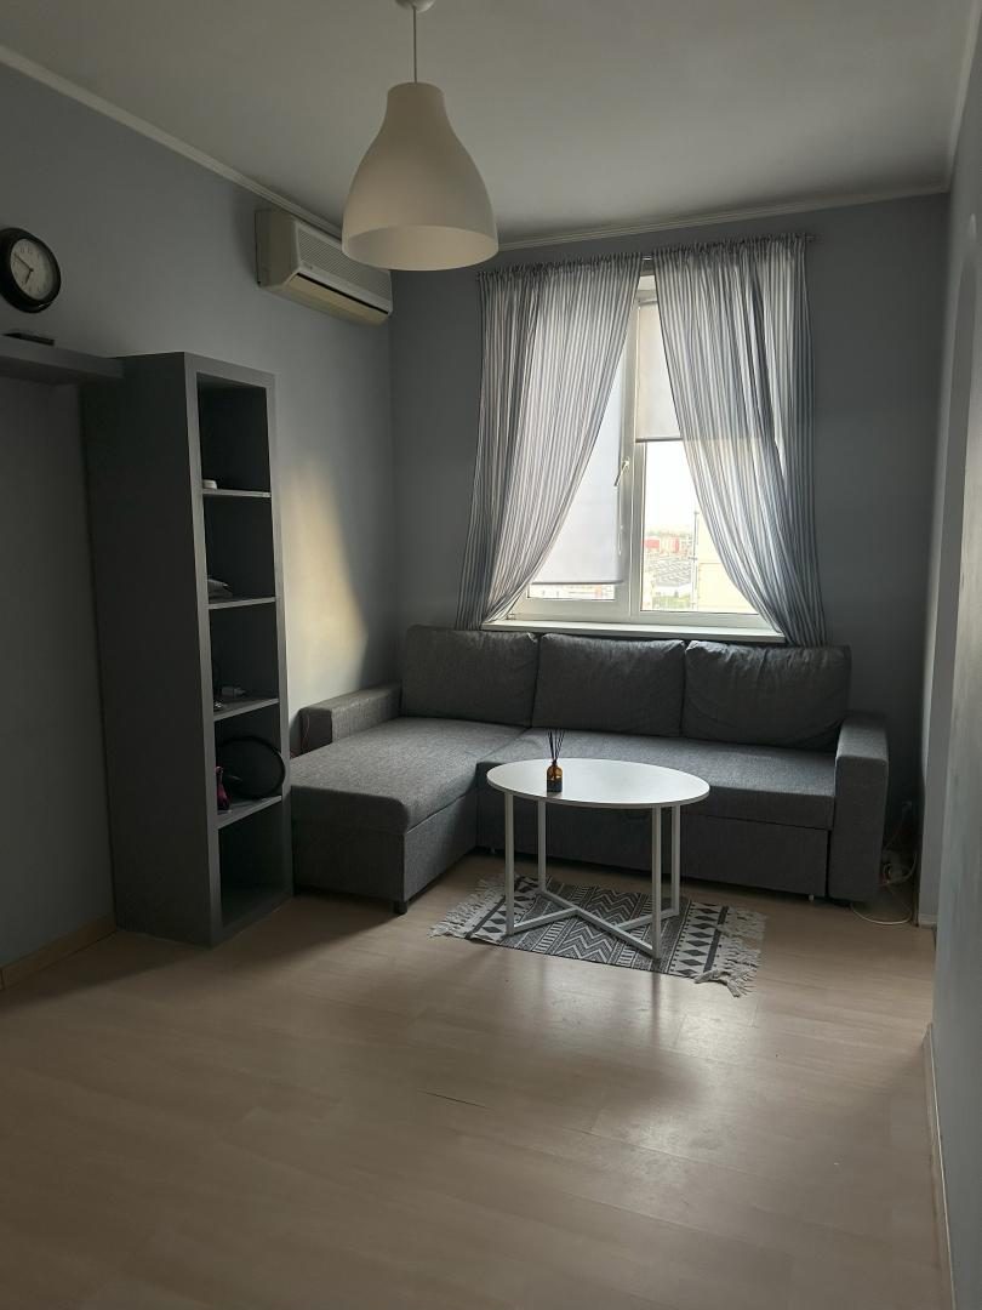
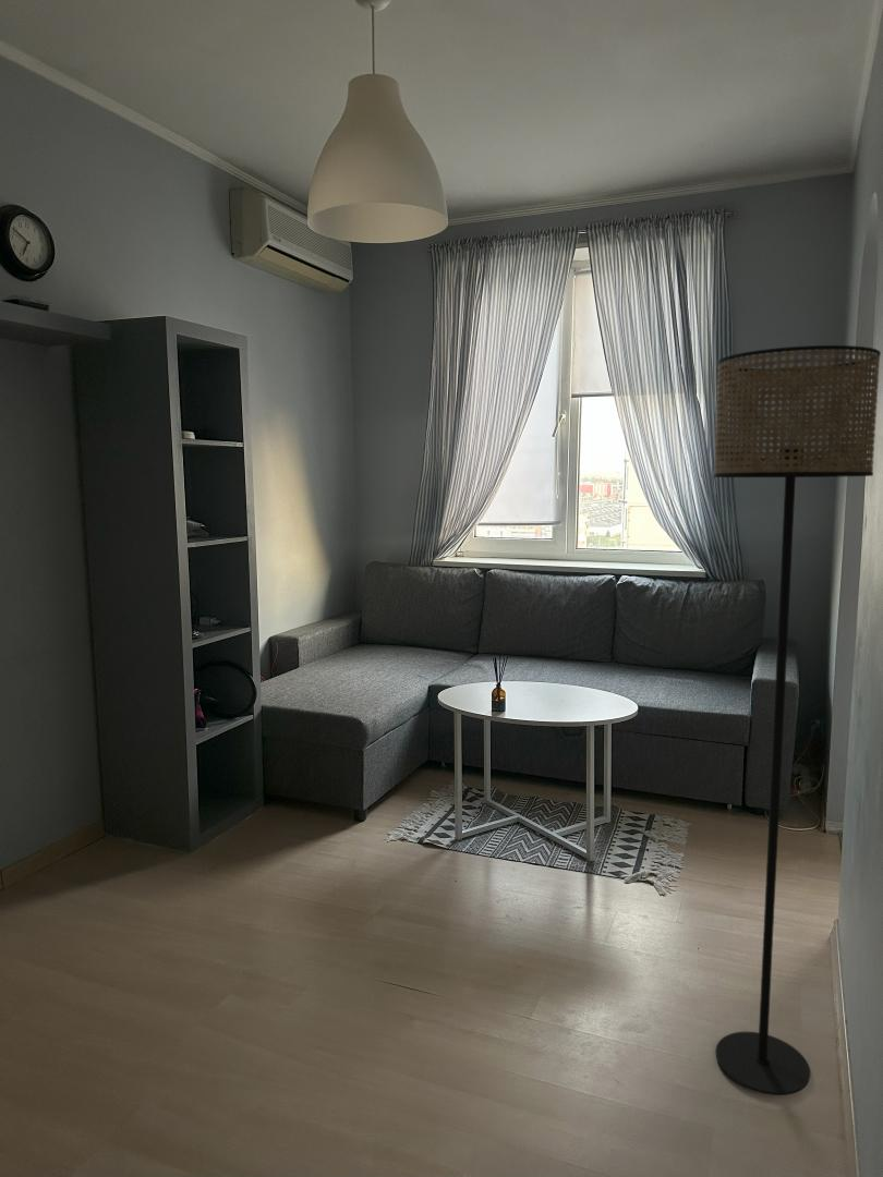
+ floor lamp [712,344,882,1096]
